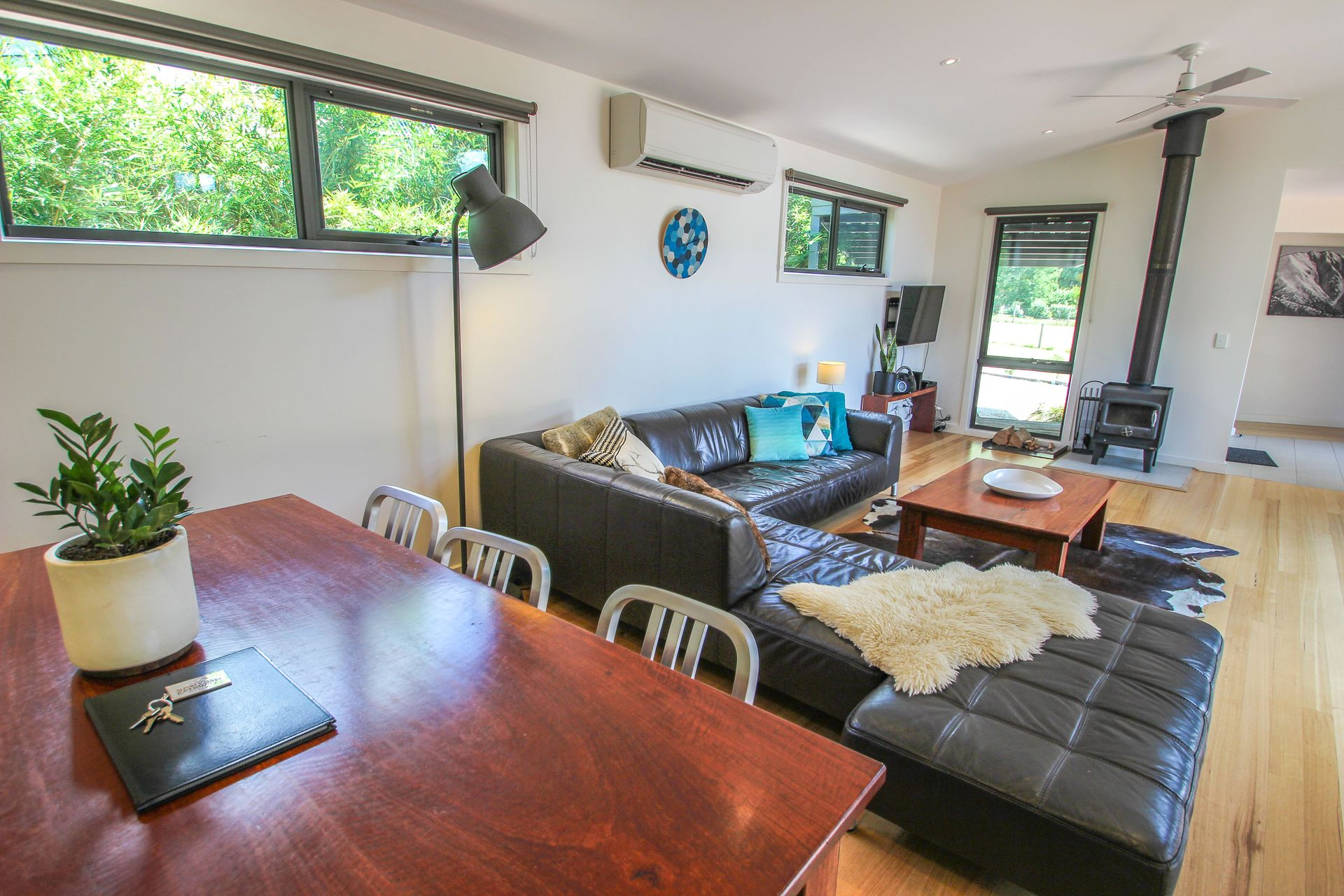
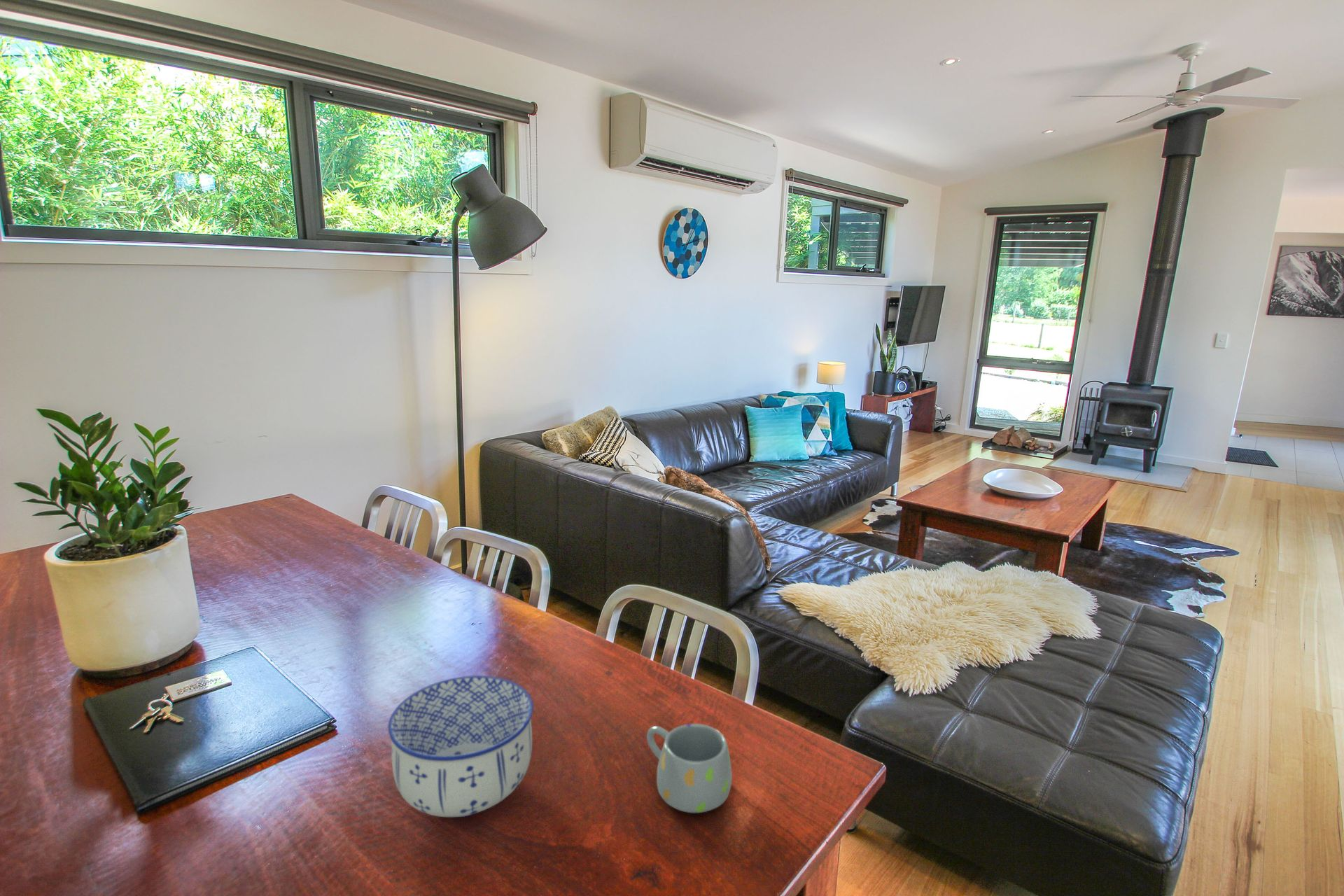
+ mug [646,723,733,813]
+ bowl [387,675,534,818]
